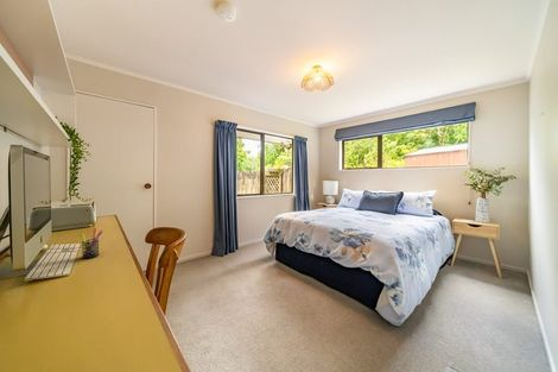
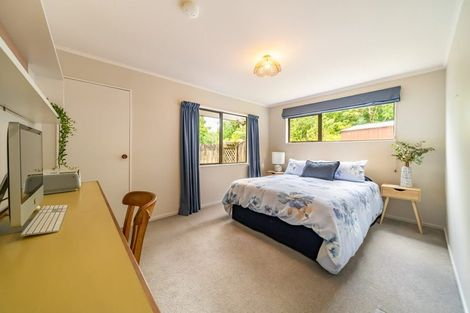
- pen holder [78,227,104,259]
